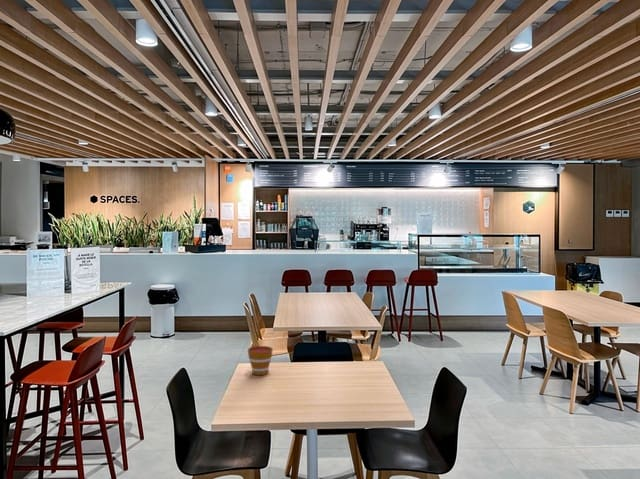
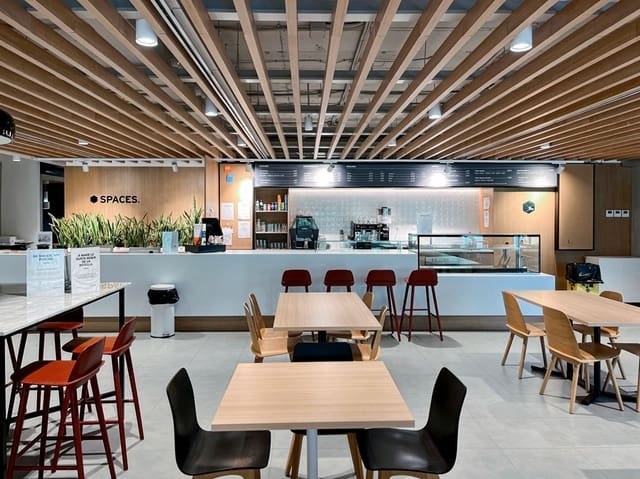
- cup [247,345,274,376]
